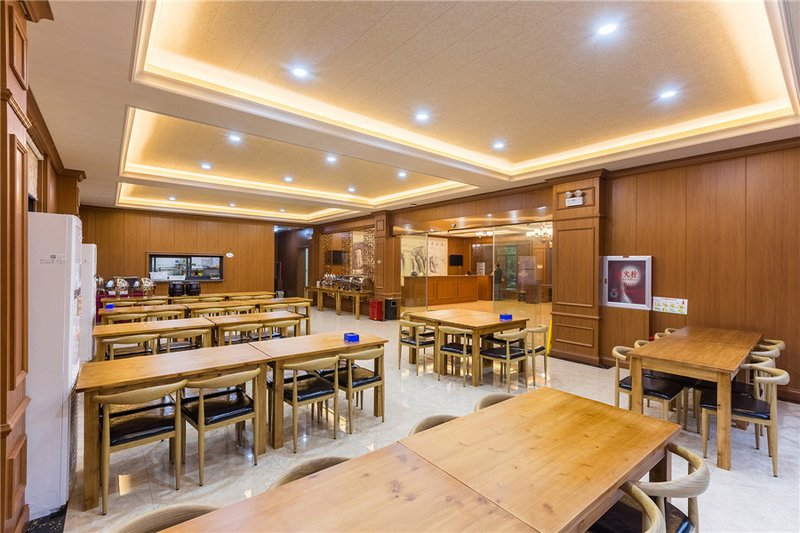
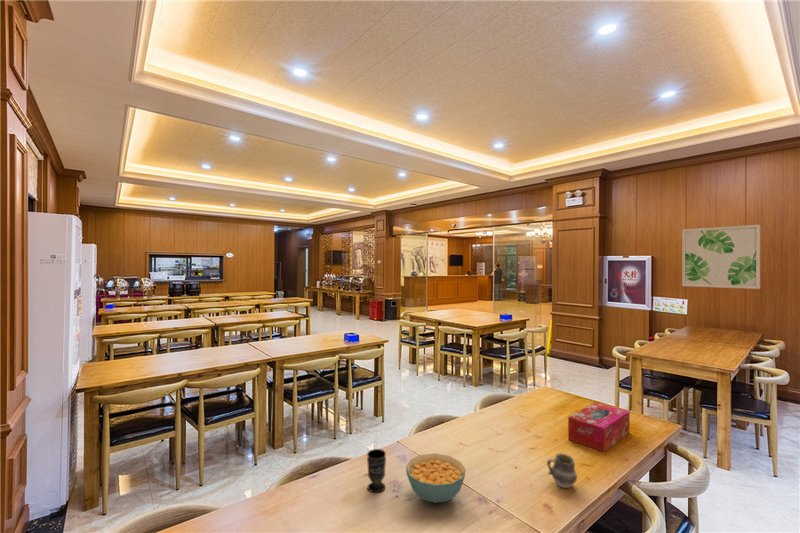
+ cup [546,452,578,489]
+ wall art [681,224,761,290]
+ cup [366,448,387,493]
+ cereal bowl [405,453,467,504]
+ tissue box [567,401,630,453]
